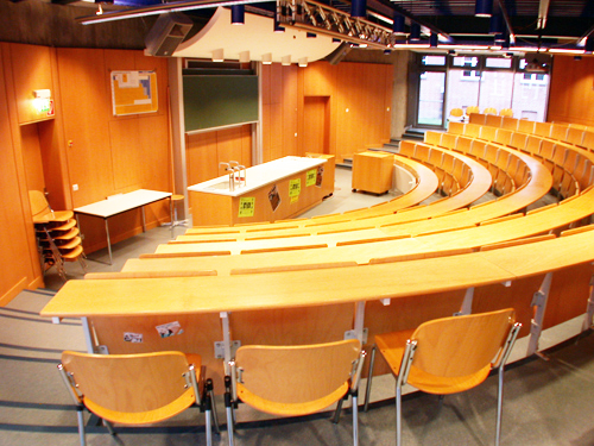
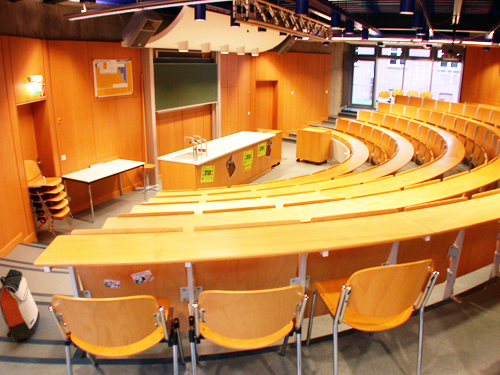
+ backpack [0,268,41,343]
